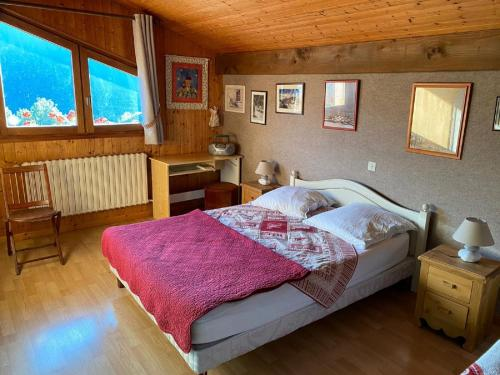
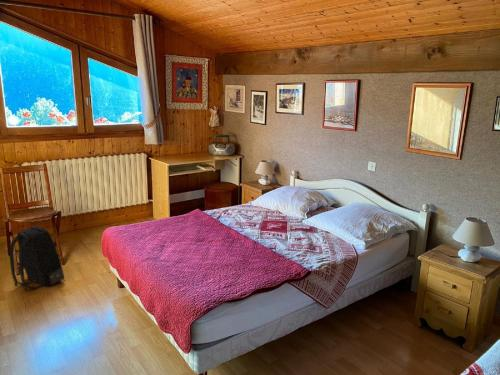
+ backpack [9,225,65,291]
